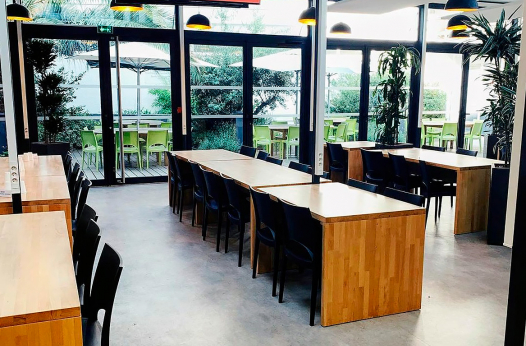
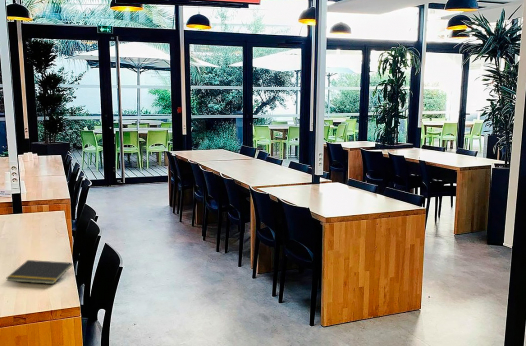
+ notepad [6,259,74,285]
